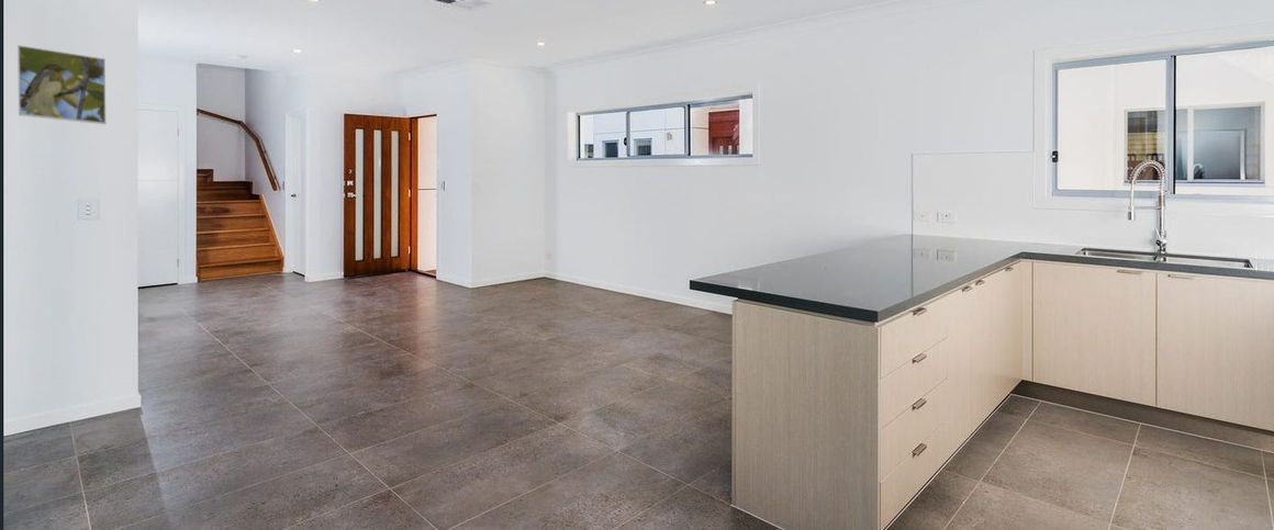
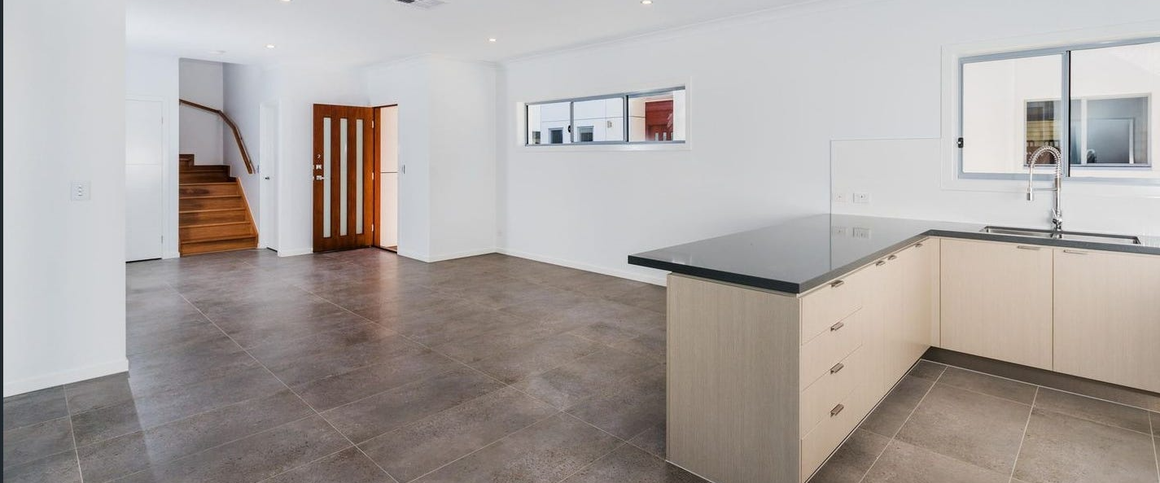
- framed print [16,44,107,125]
